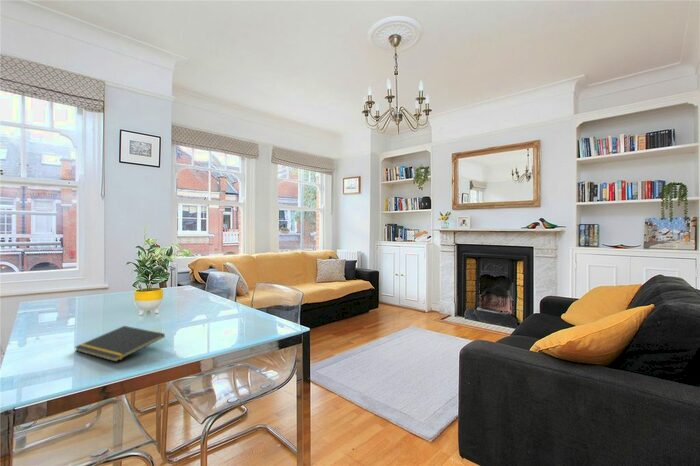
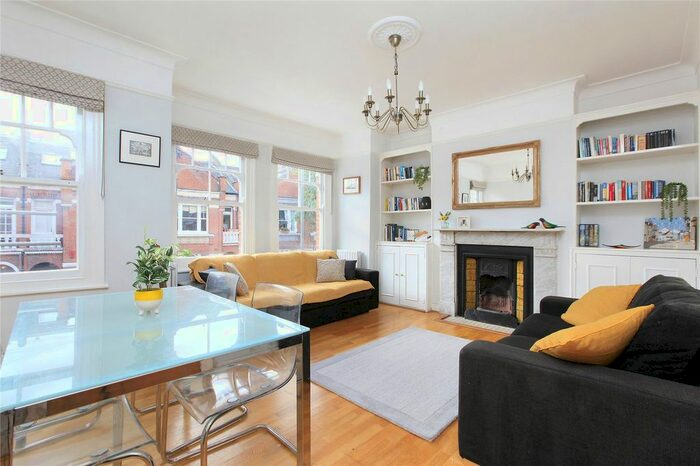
- notepad [74,325,166,363]
